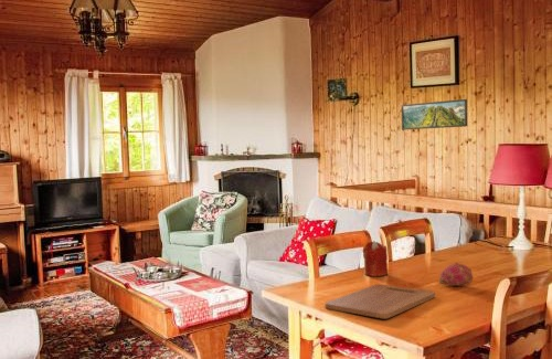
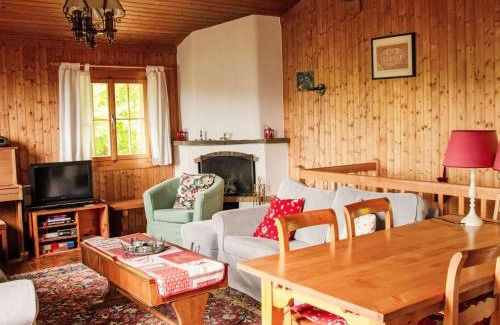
- candle [362,240,389,277]
- fruit [438,262,475,287]
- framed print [401,98,468,130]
- cutting board [325,283,436,319]
